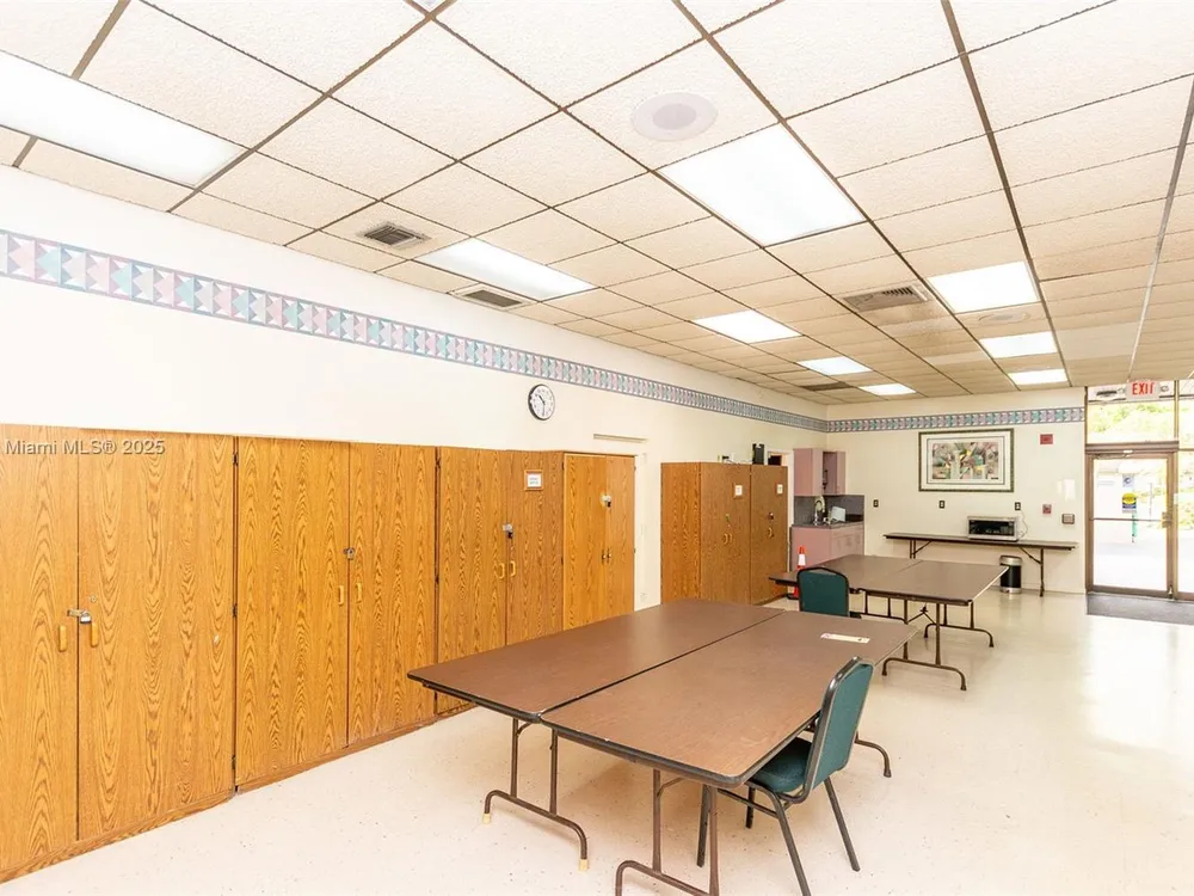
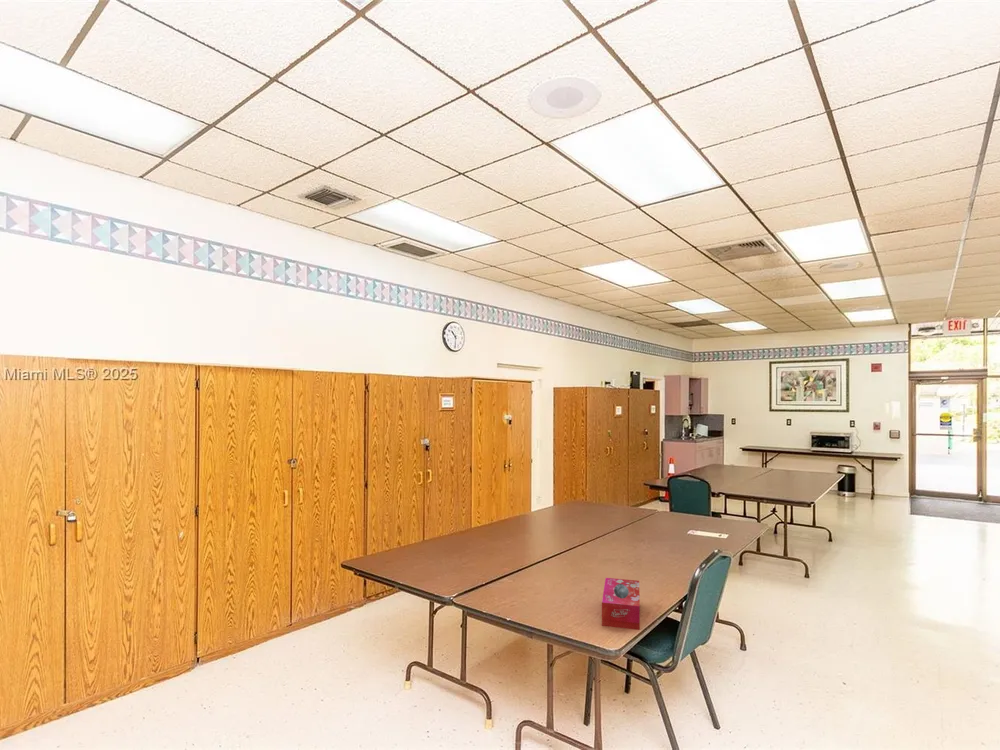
+ tissue box [601,577,641,631]
